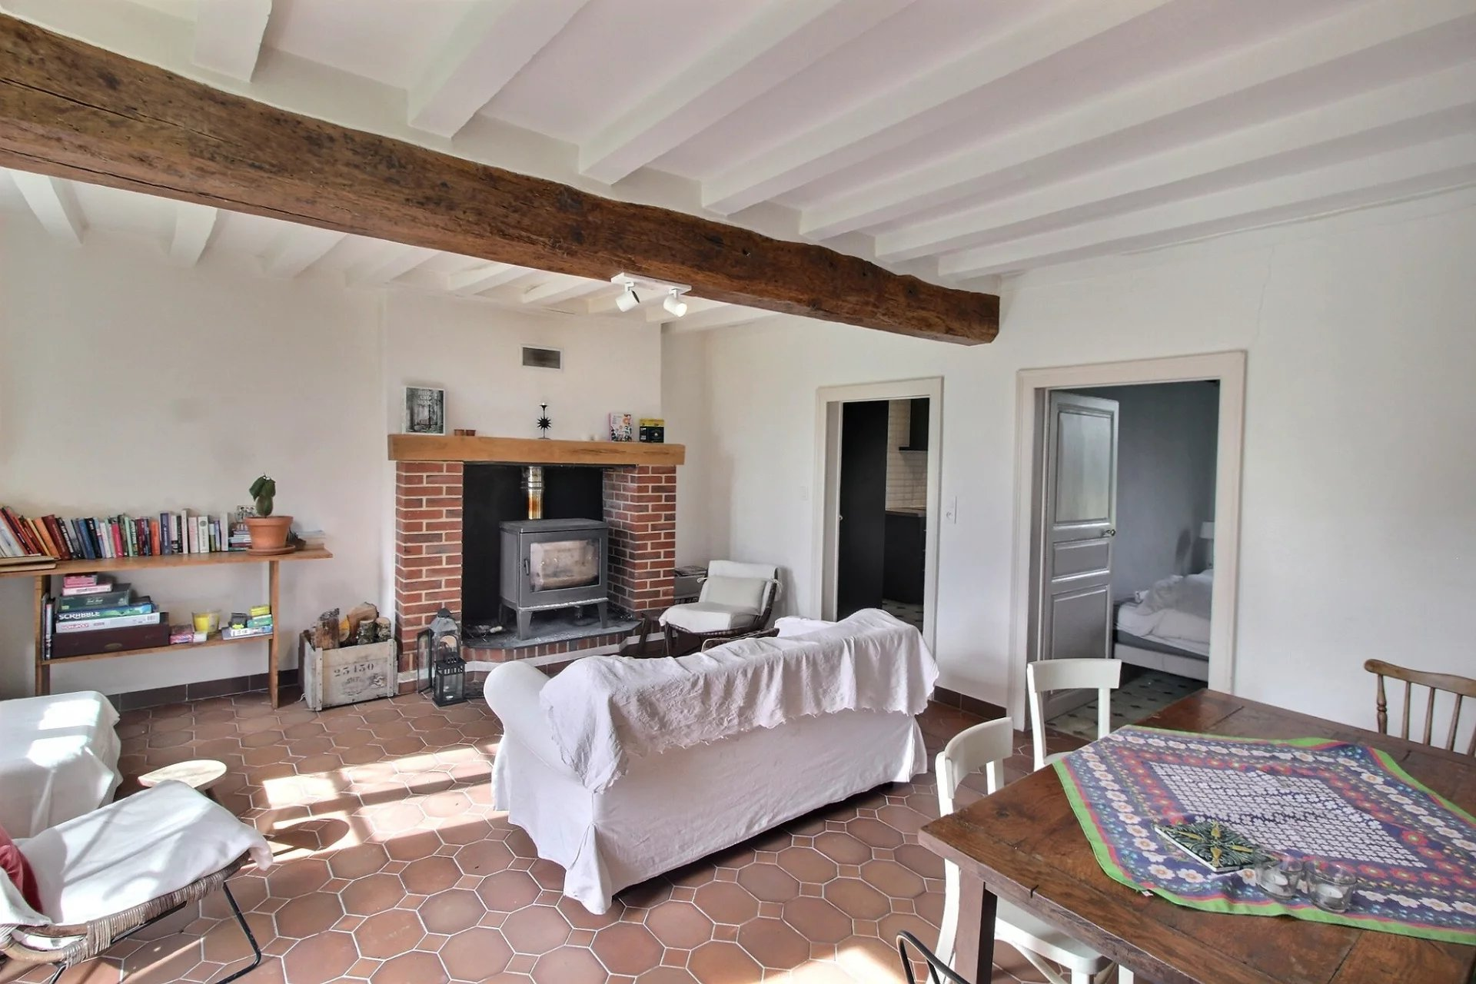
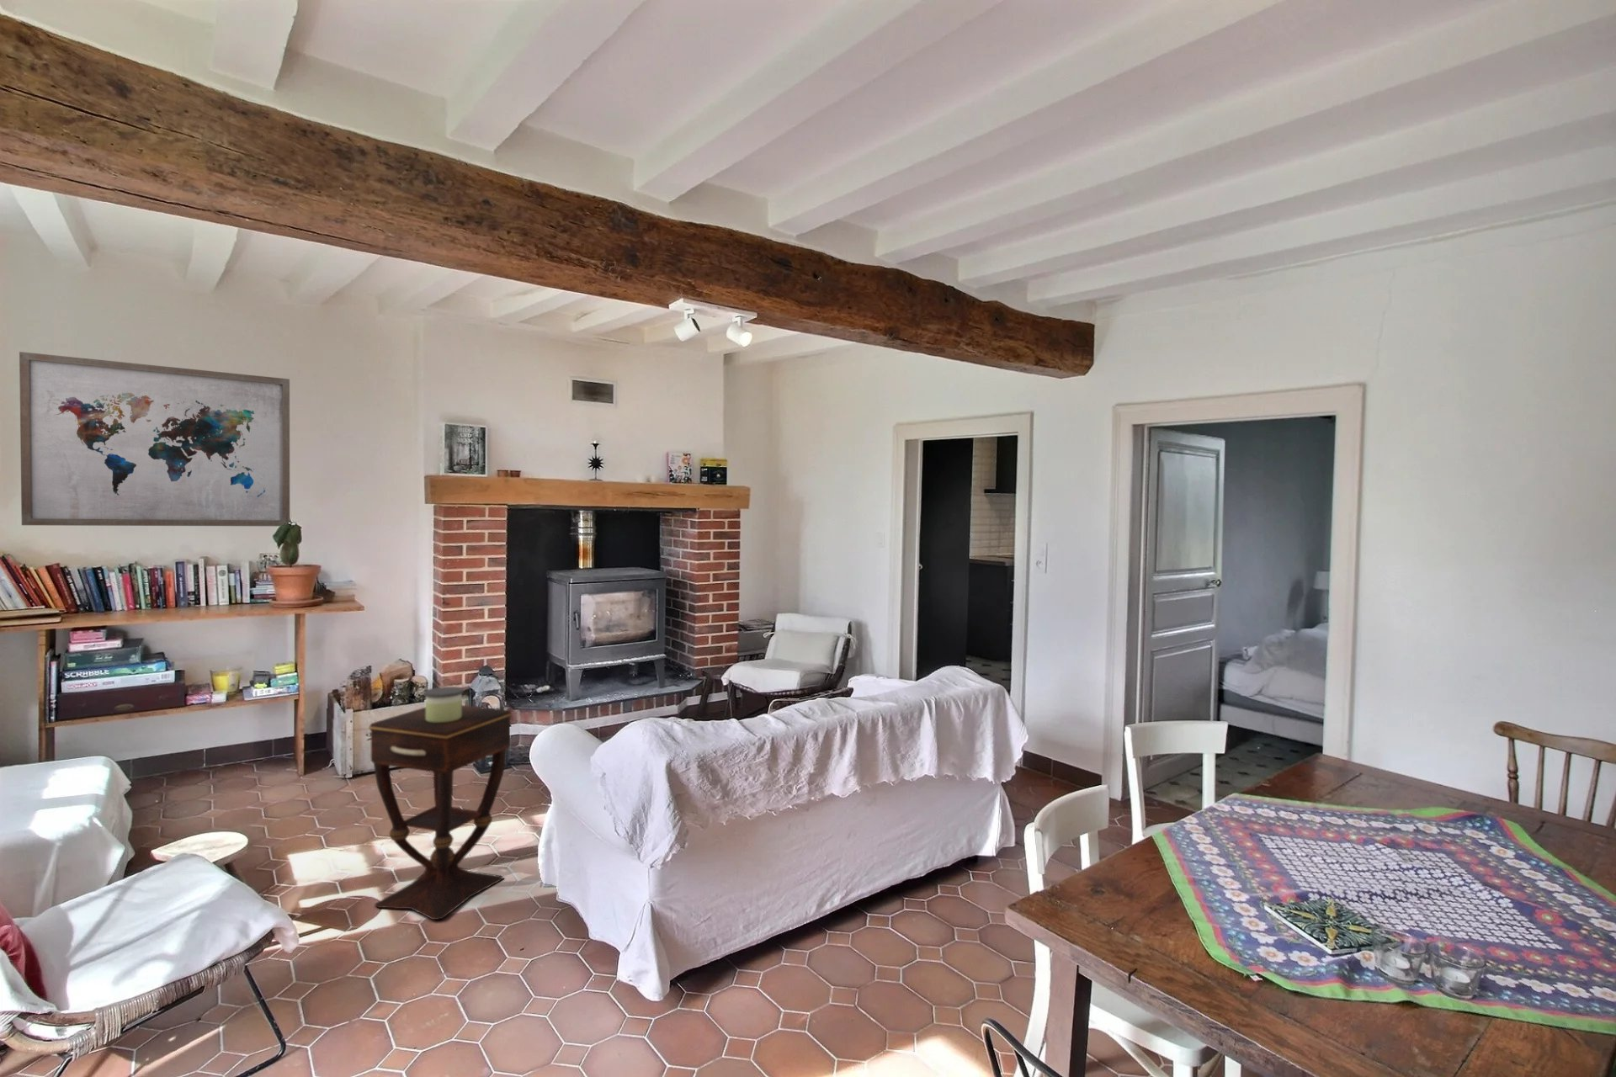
+ candle [423,685,464,722]
+ wall art [18,351,290,526]
+ side table [368,704,512,921]
